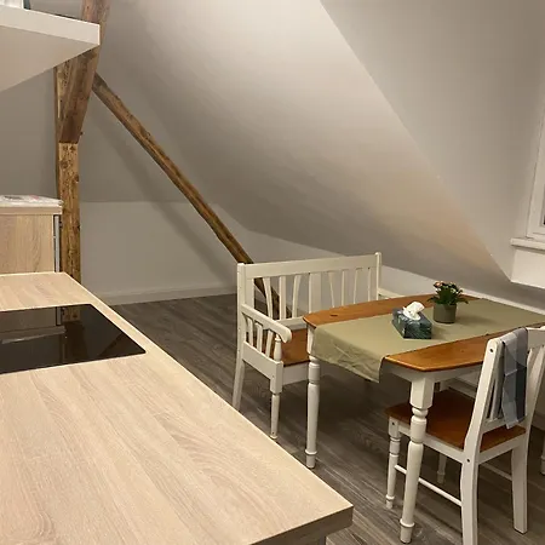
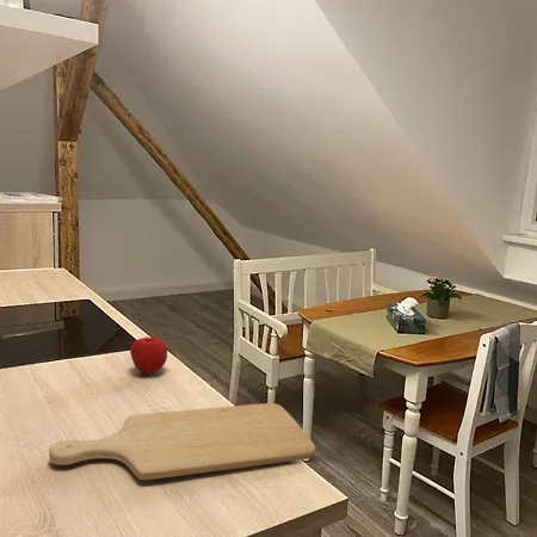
+ chopping board [48,402,316,481]
+ apple [129,335,168,376]
